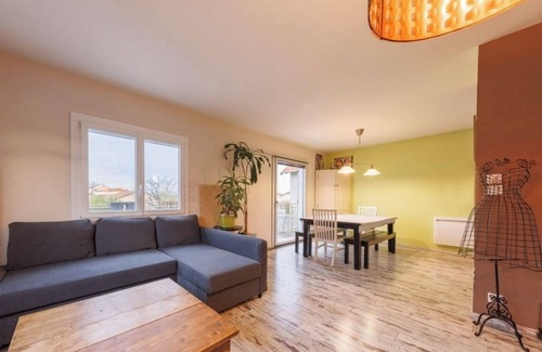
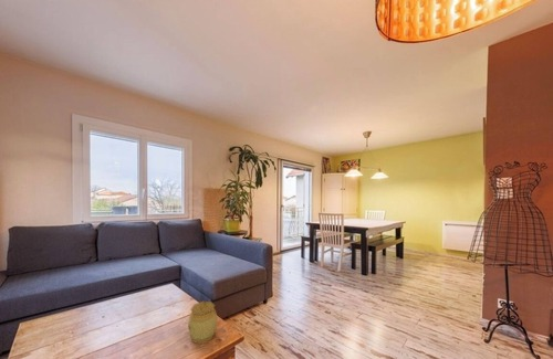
+ jar [187,300,218,345]
